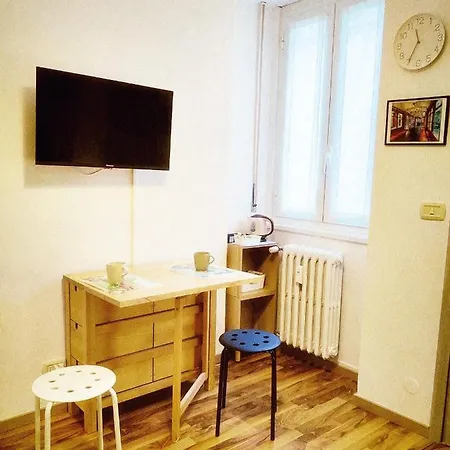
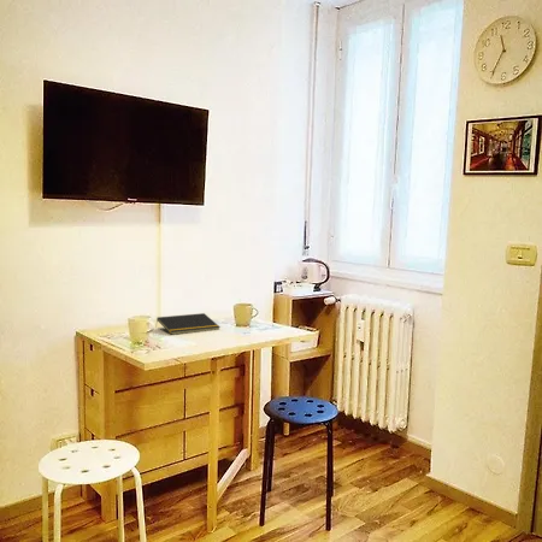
+ notepad [154,312,222,336]
